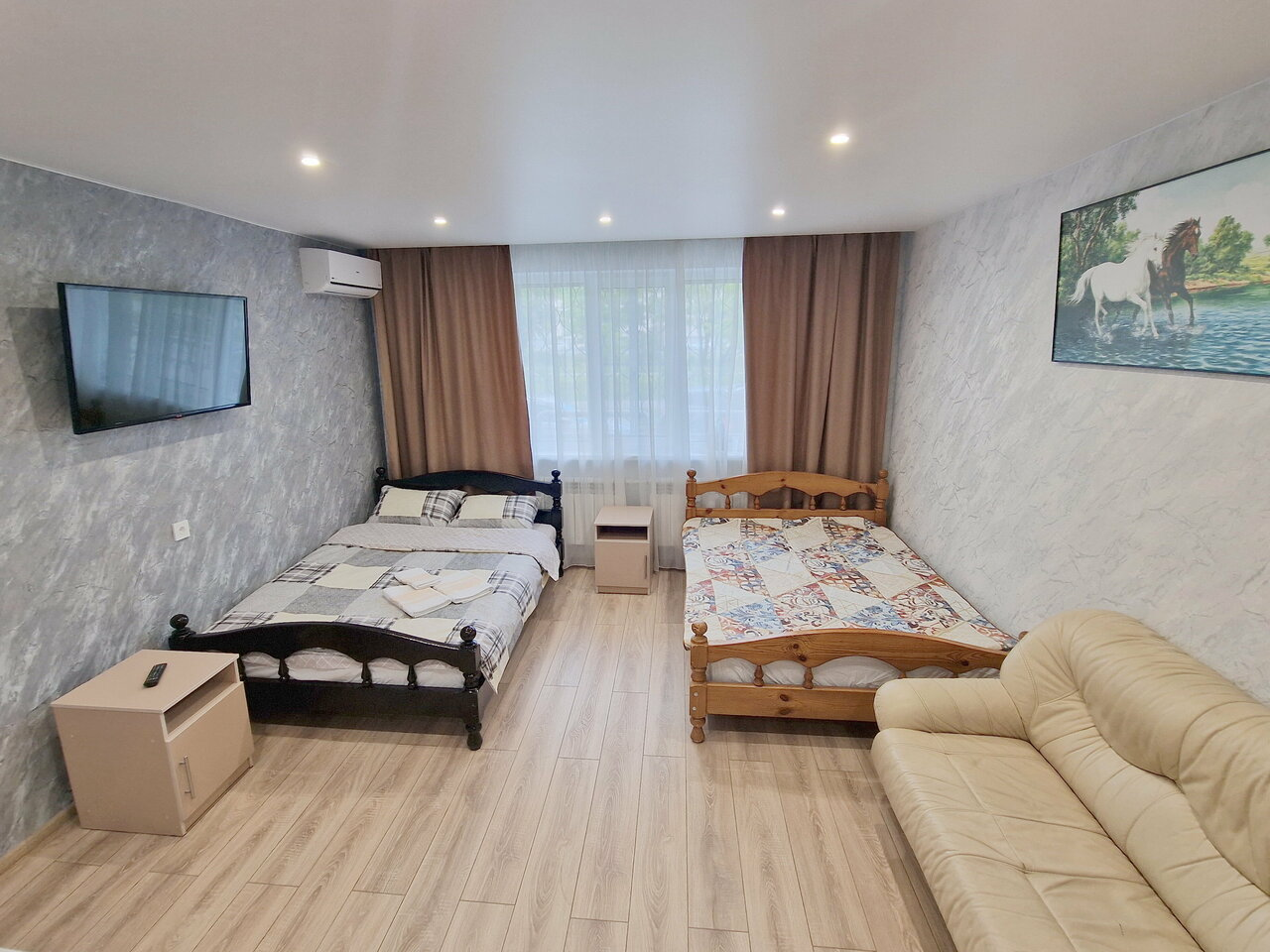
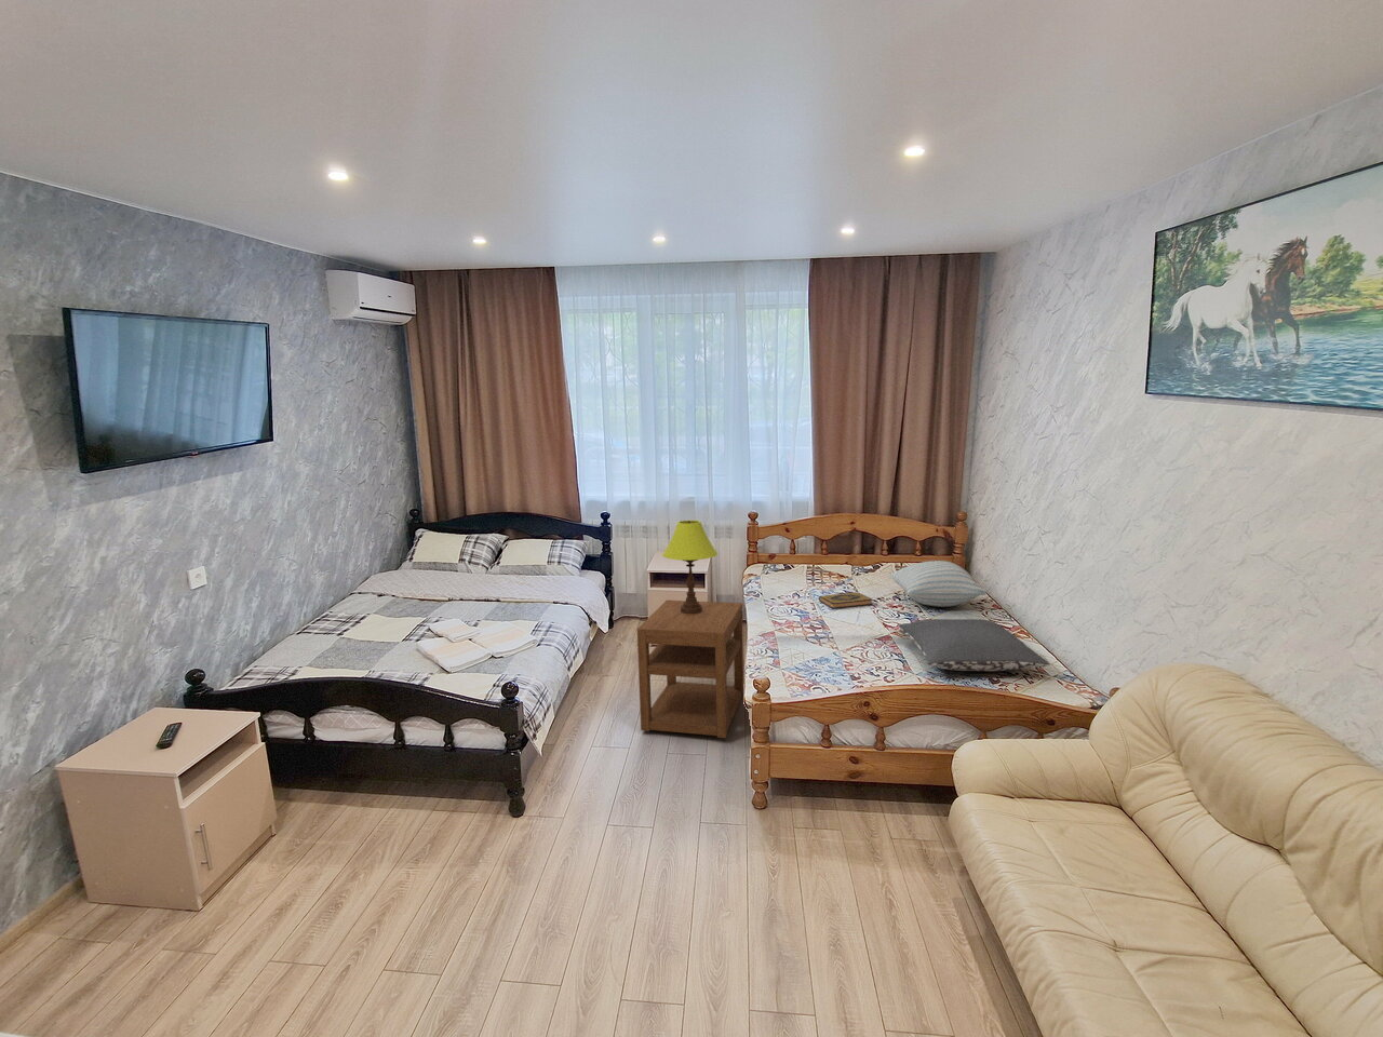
+ pillow [890,560,989,608]
+ table lamp [661,520,719,613]
+ hardback book [818,590,874,609]
+ nightstand [636,598,745,739]
+ pillow [897,618,1050,672]
